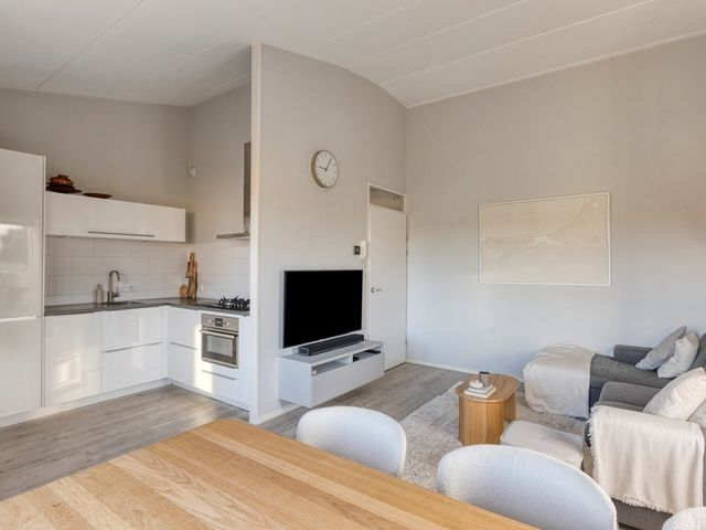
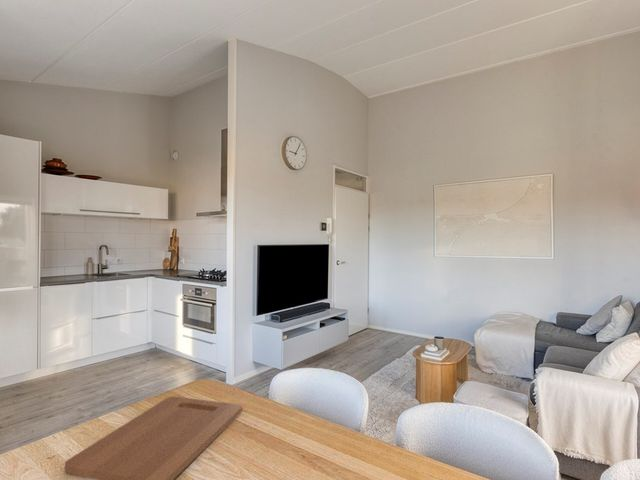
+ cutting board [64,396,243,480]
